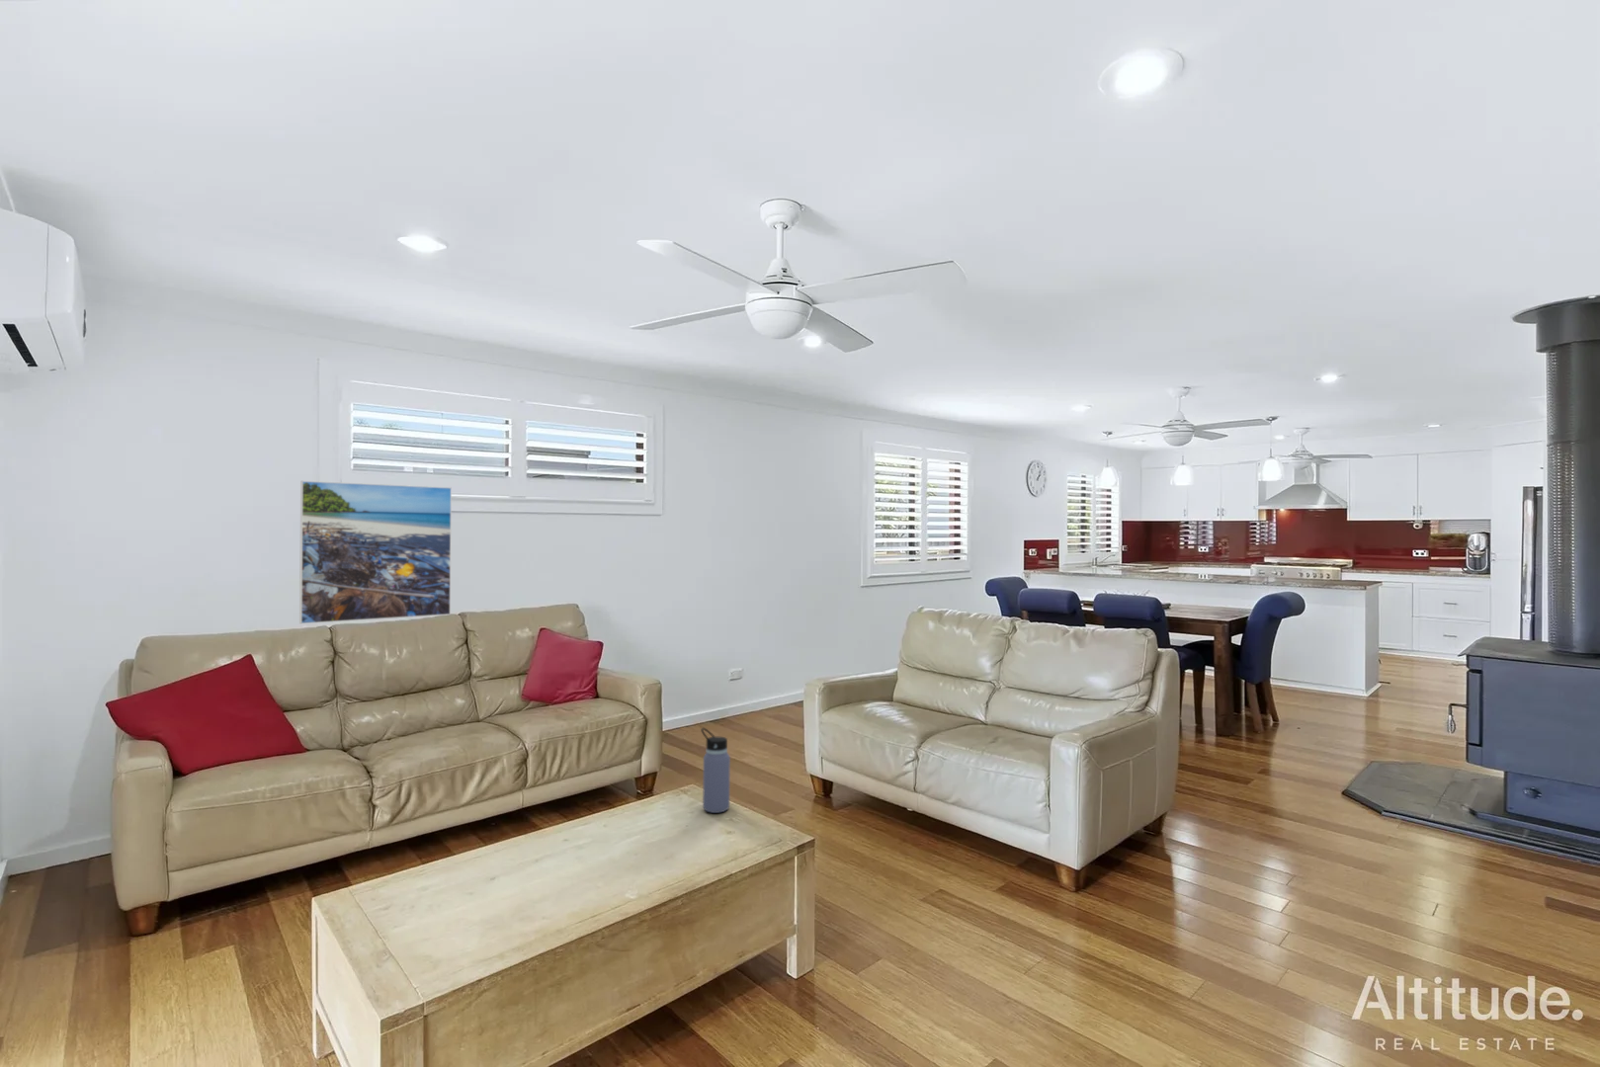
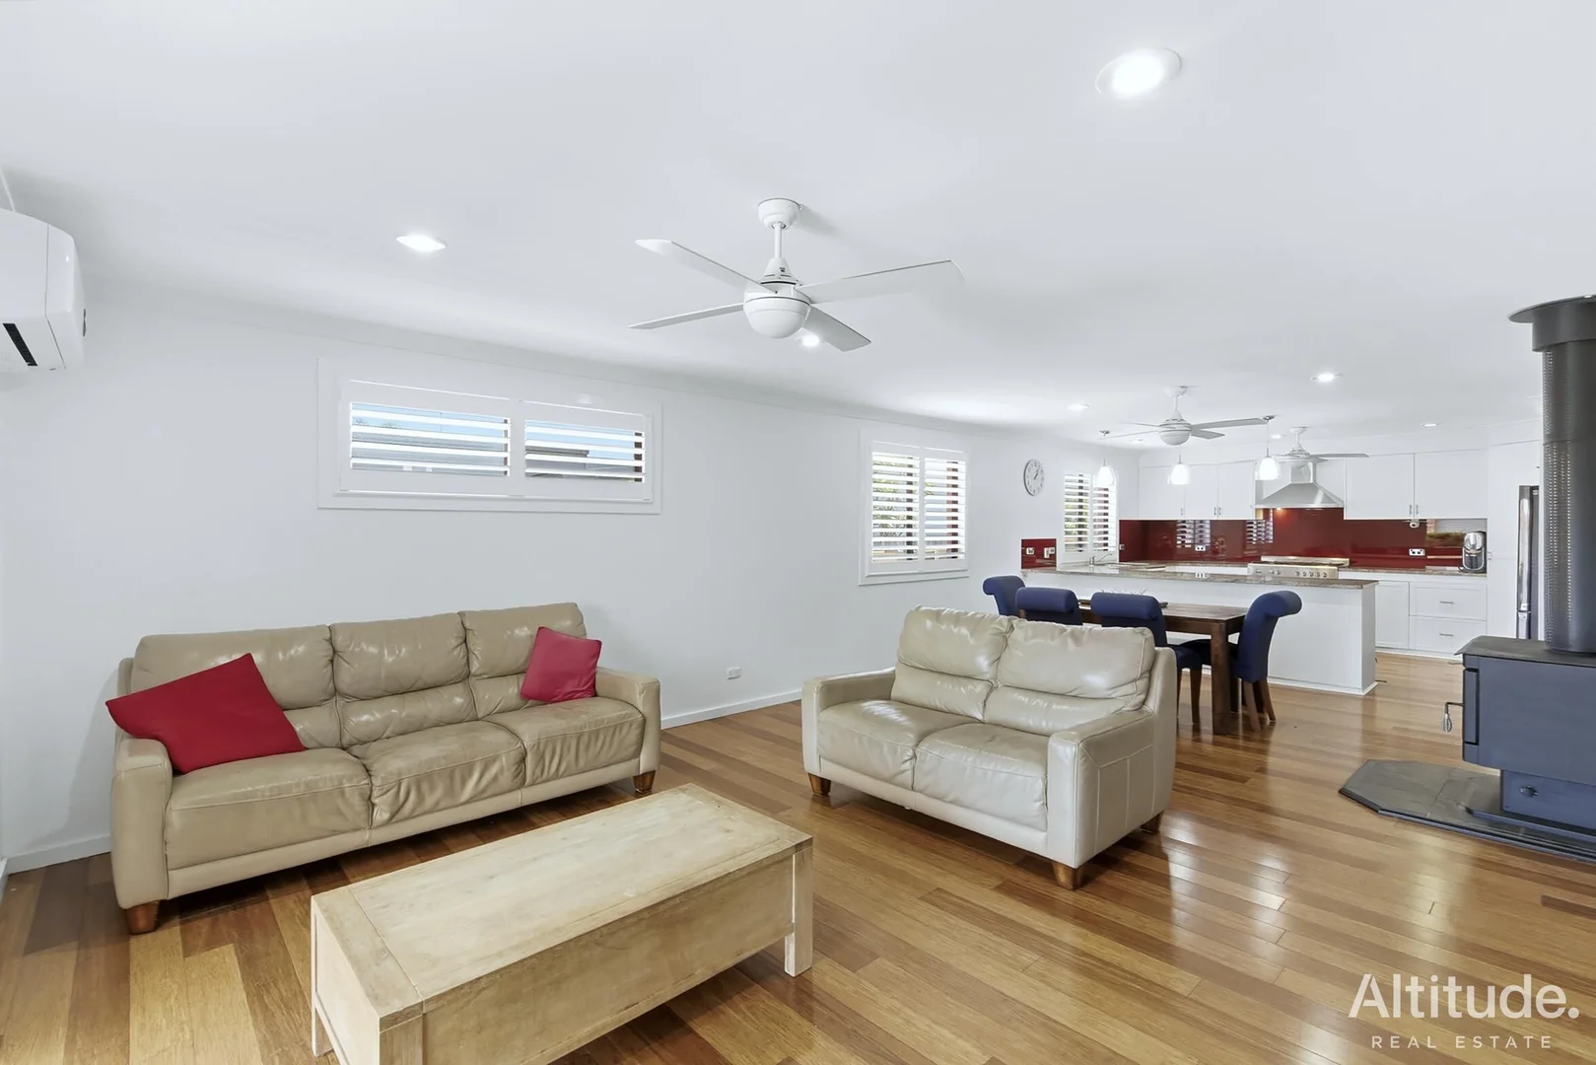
- water bottle [699,726,731,815]
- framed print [299,480,453,625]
